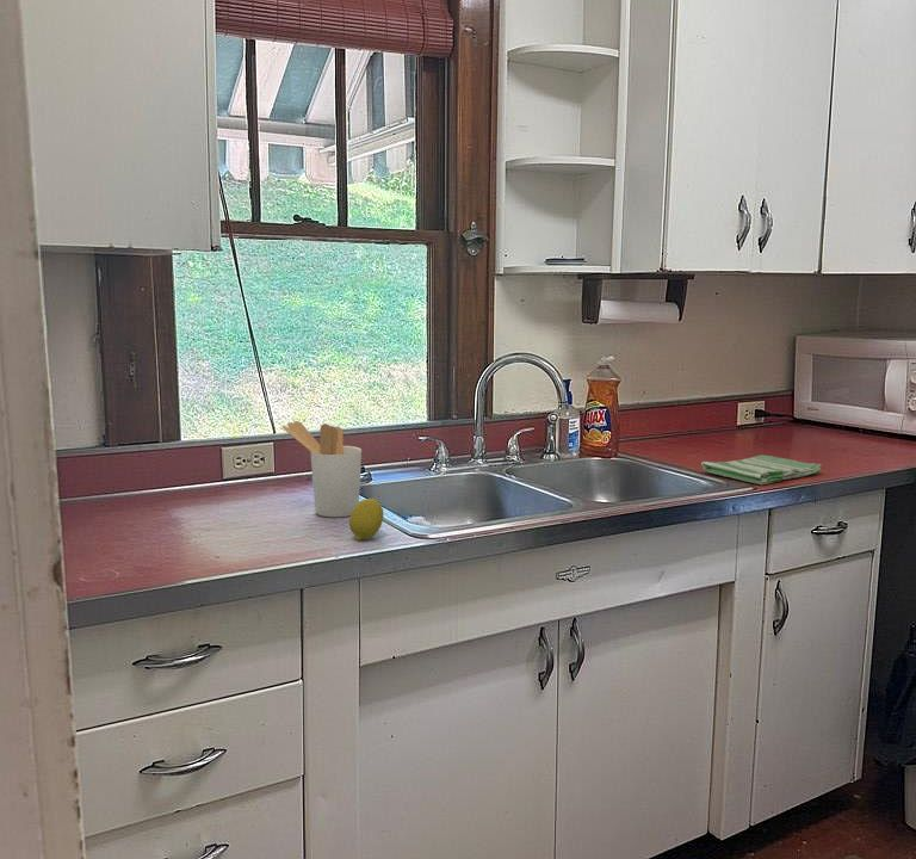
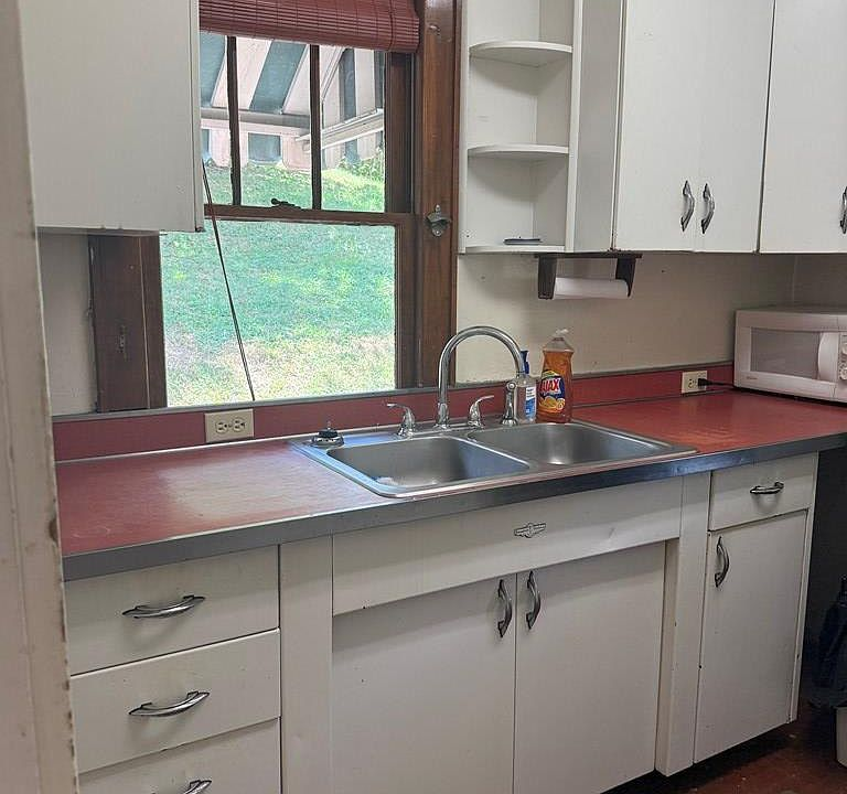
- dish towel [700,453,823,486]
- utensil holder [281,420,363,518]
- lemon [348,498,385,542]
